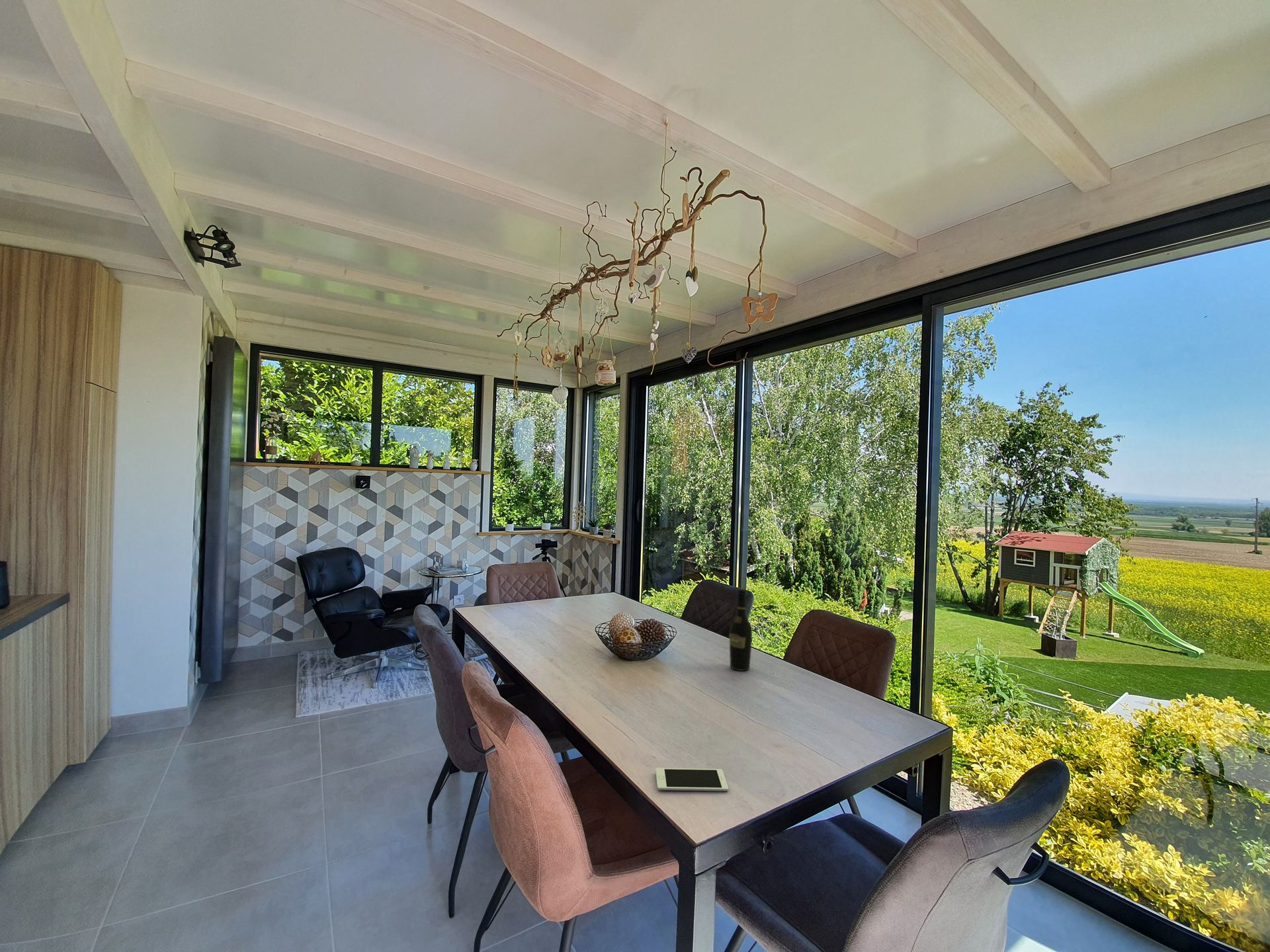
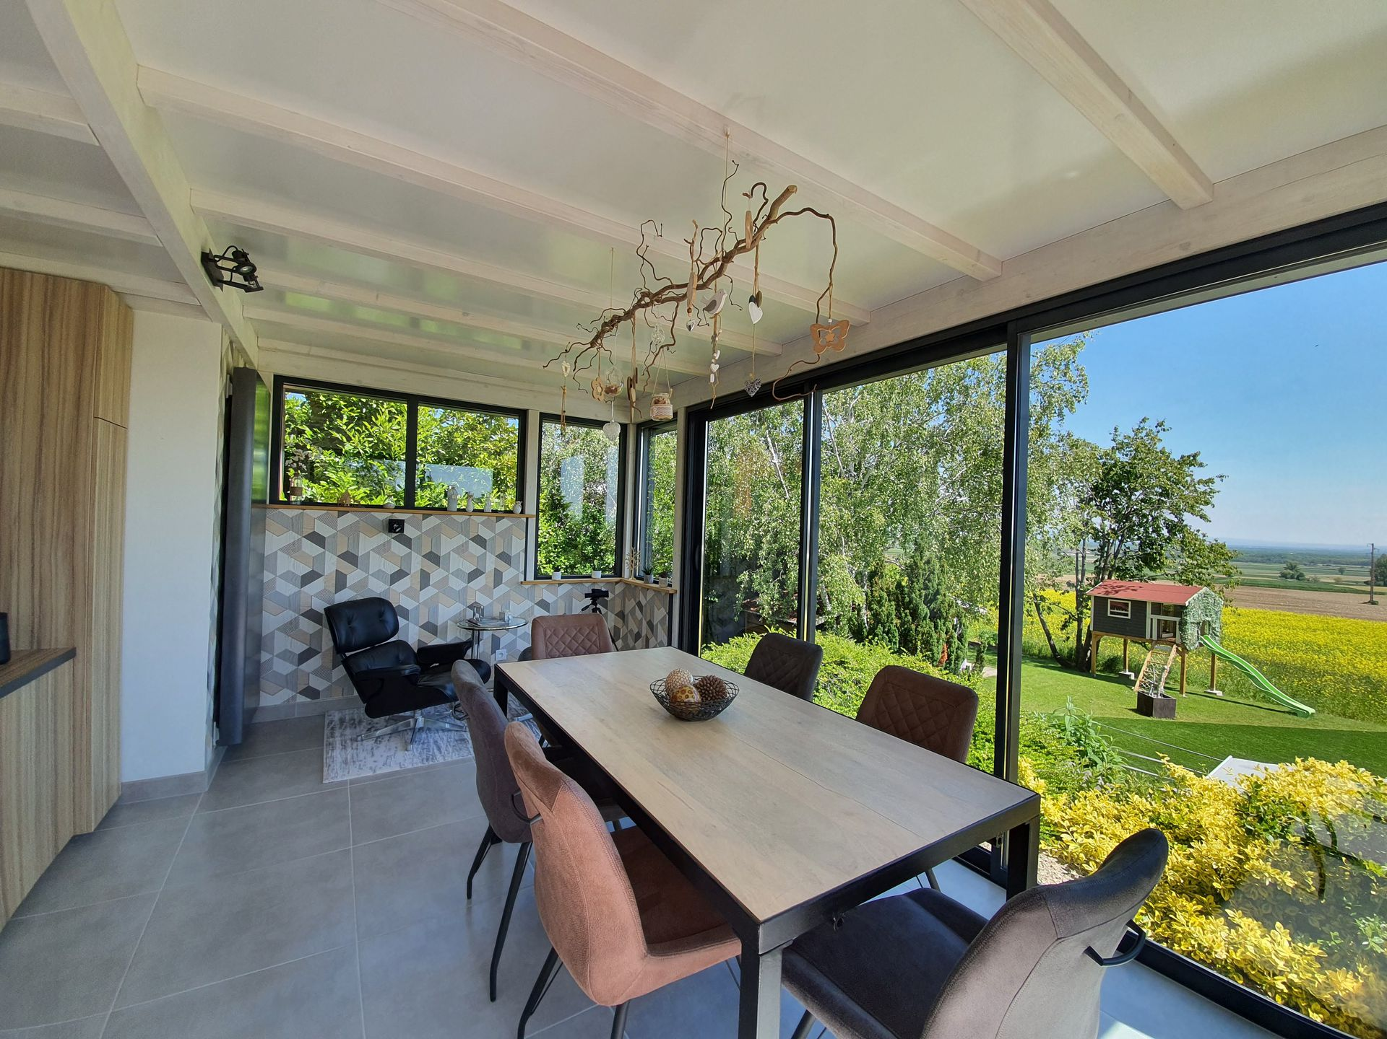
- wine bottle [729,588,753,672]
- cell phone [655,768,729,792]
